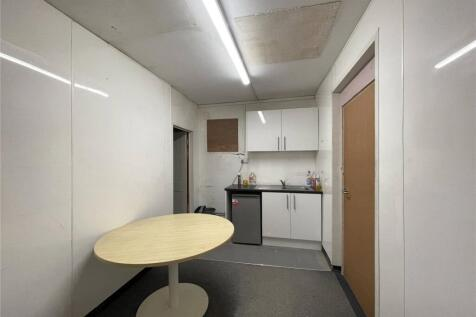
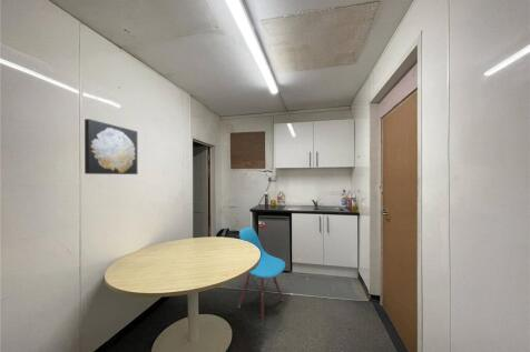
+ wall art [84,118,138,175]
+ chair [237,227,286,321]
